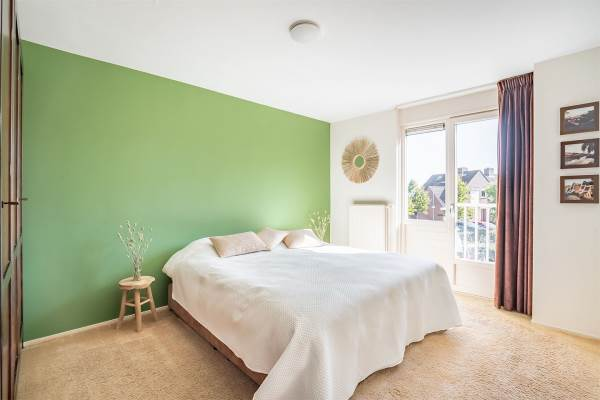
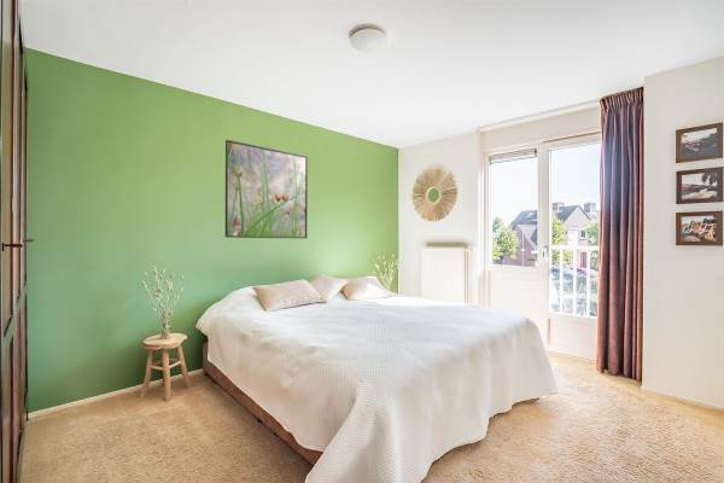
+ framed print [224,139,309,239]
